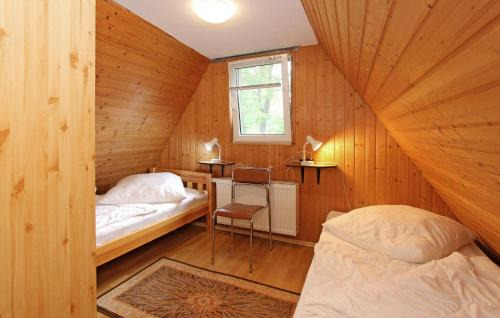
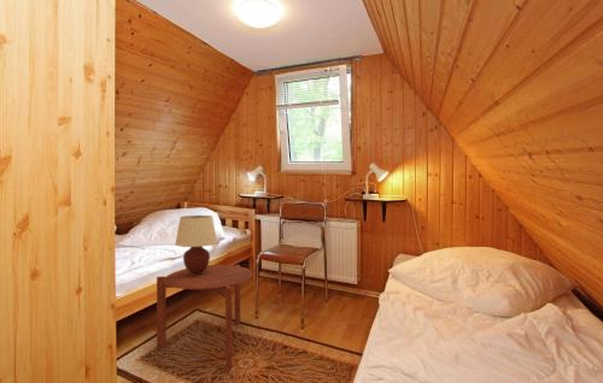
+ table lamp [174,214,218,275]
+ side table [156,264,253,369]
